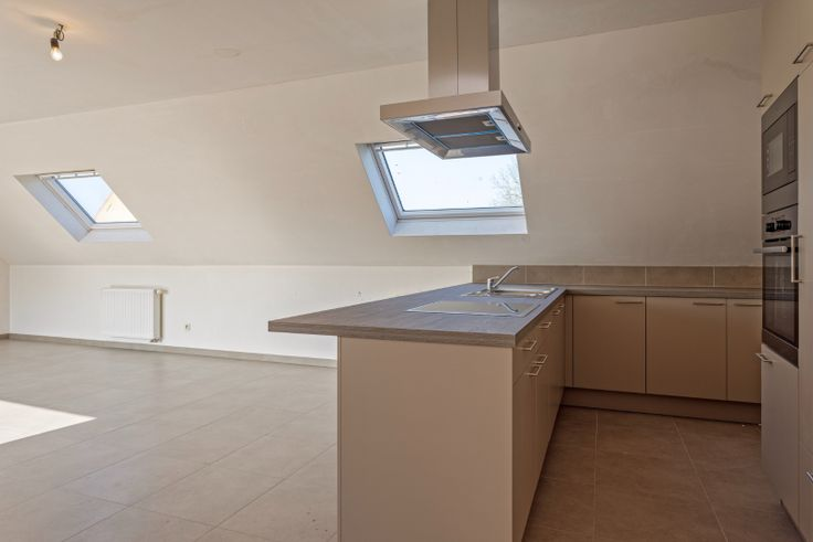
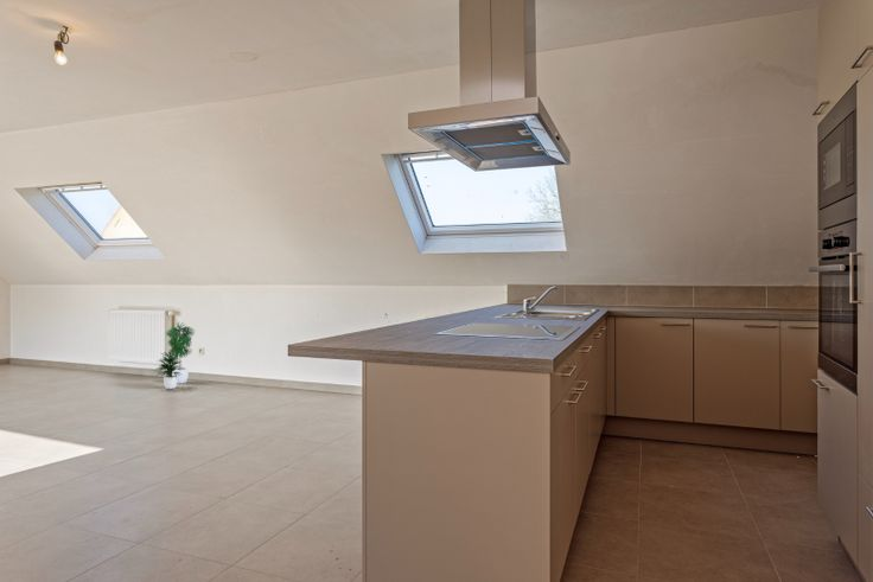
+ potted plant [153,321,196,390]
